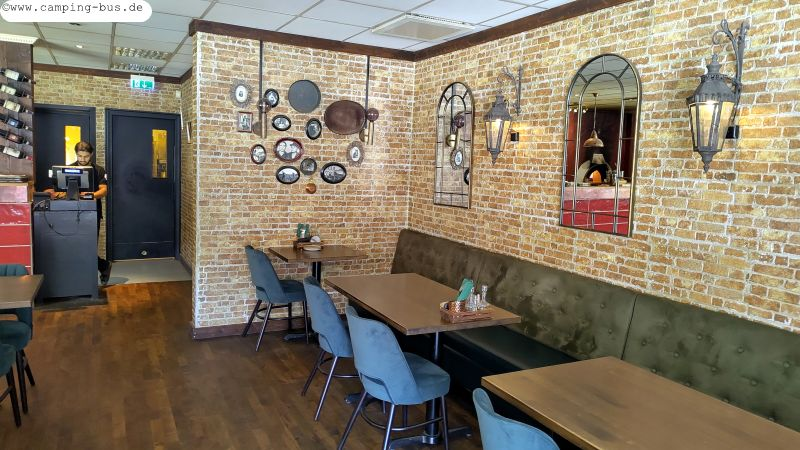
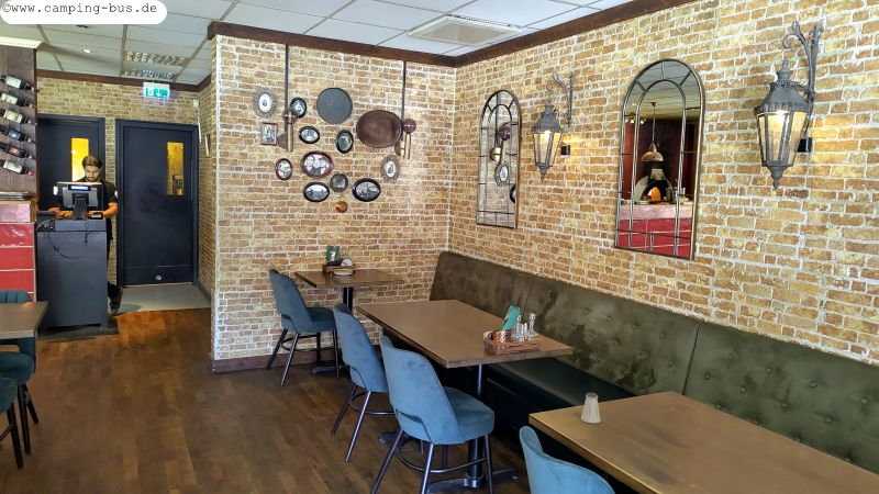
+ saltshaker [580,392,601,424]
